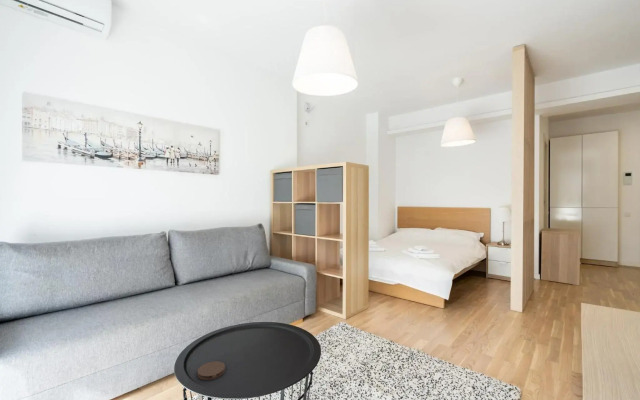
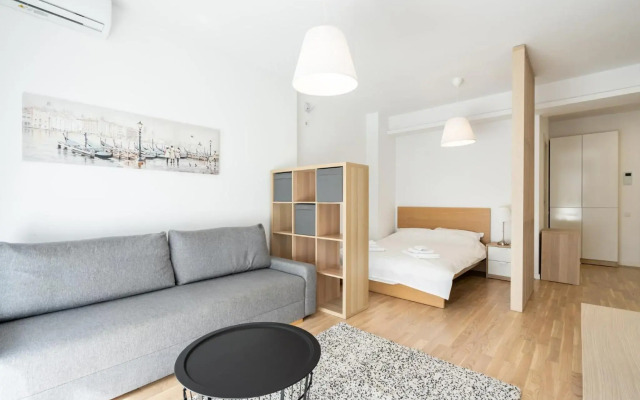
- coaster [197,360,226,381]
